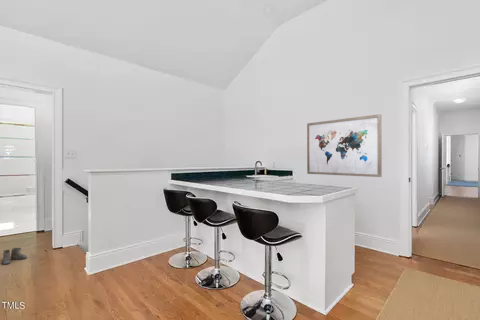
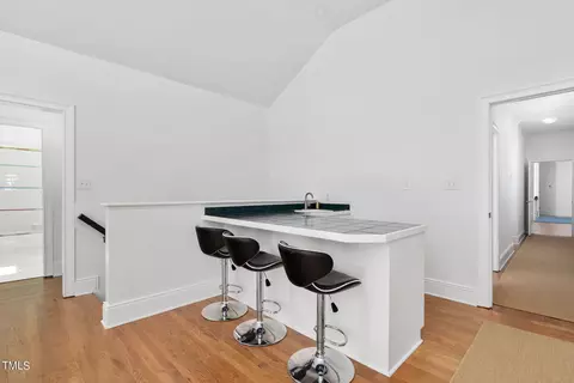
- wall art [306,113,383,178]
- boots [0,247,28,266]
